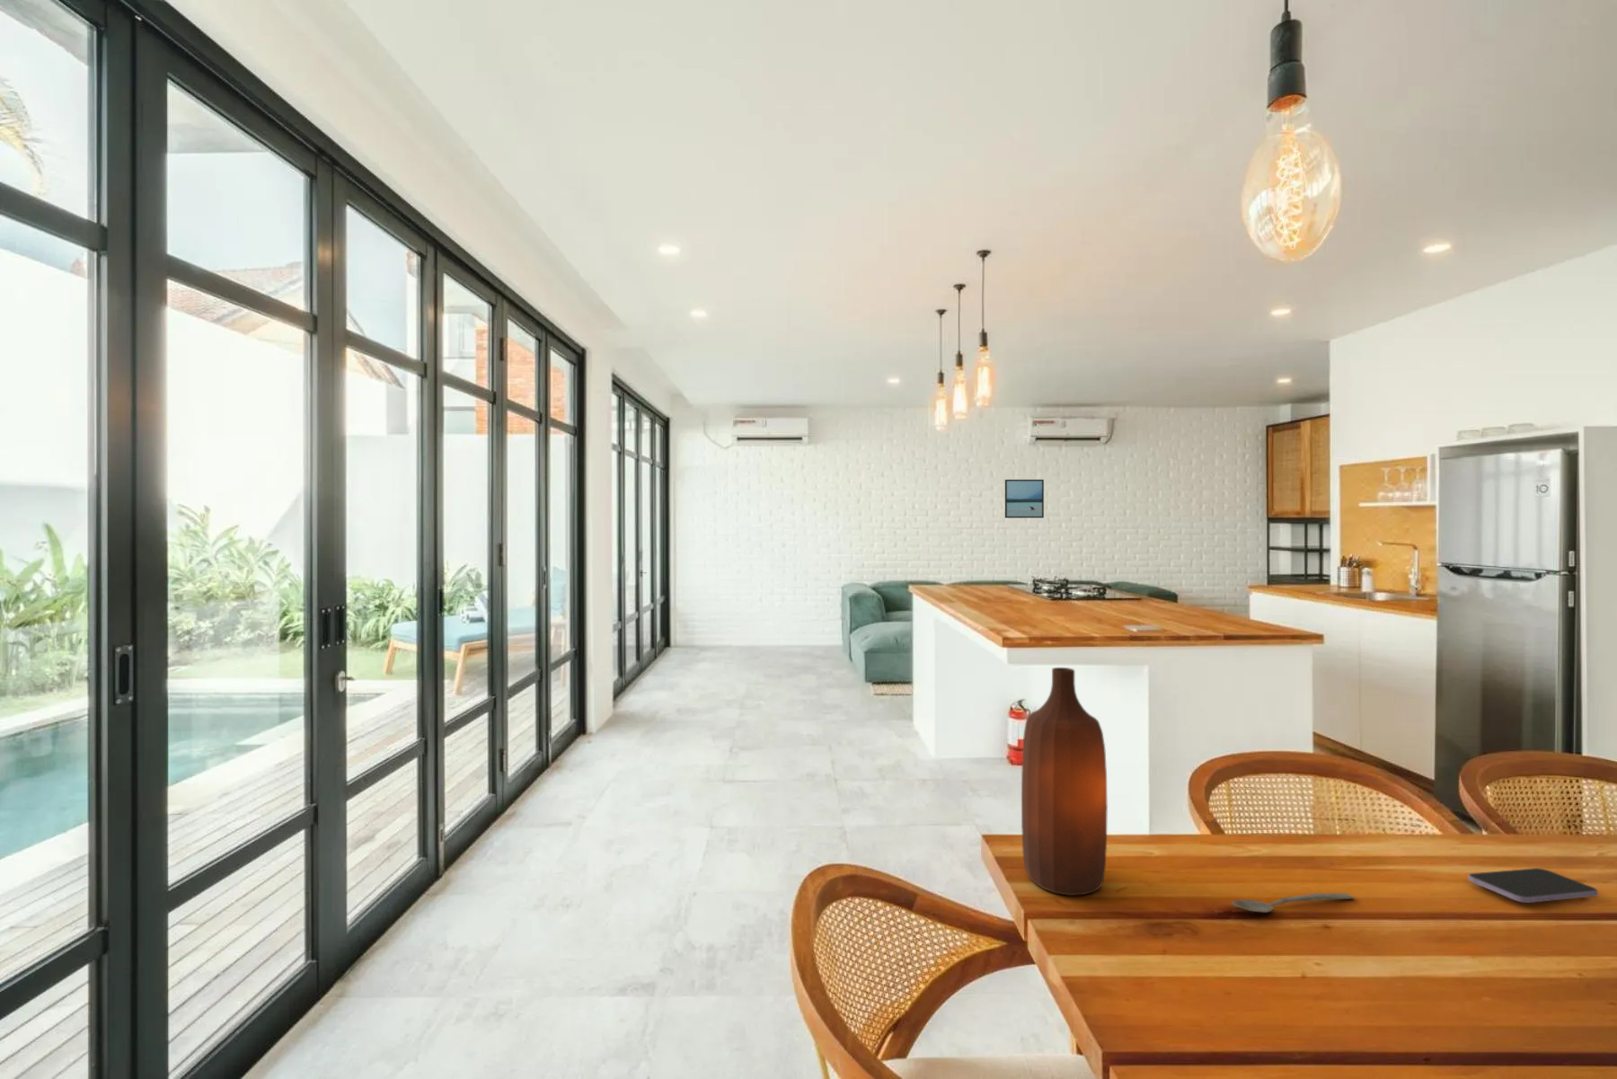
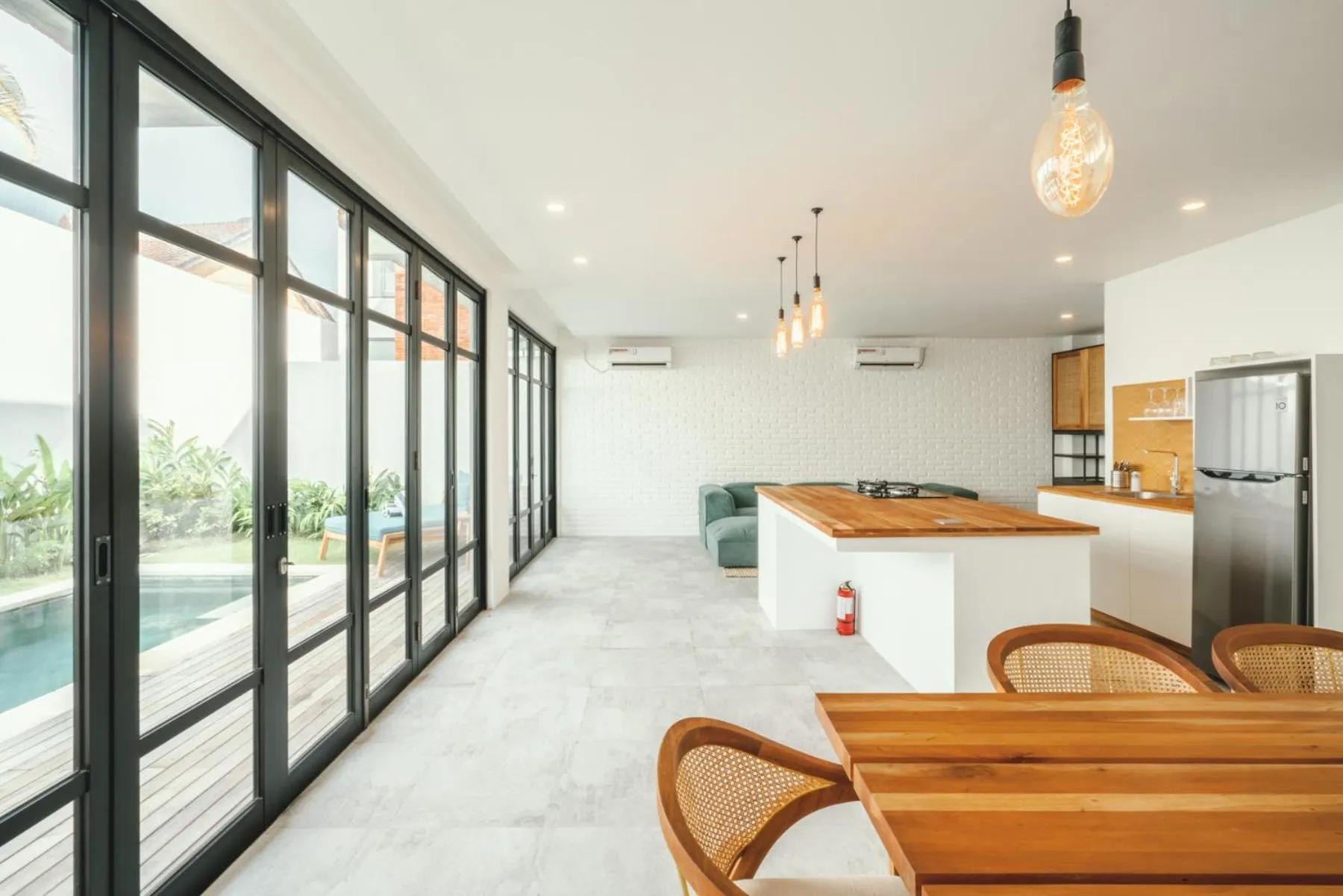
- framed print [1004,479,1045,519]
- bottle [1021,667,1109,897]
- smartphone [1468,867,1599,904]
- spoon [1229,892,1355,914]
